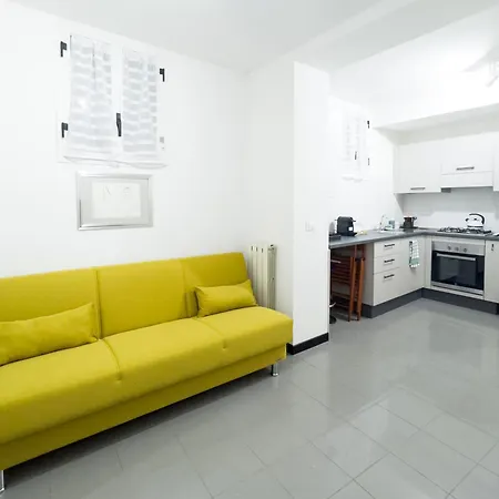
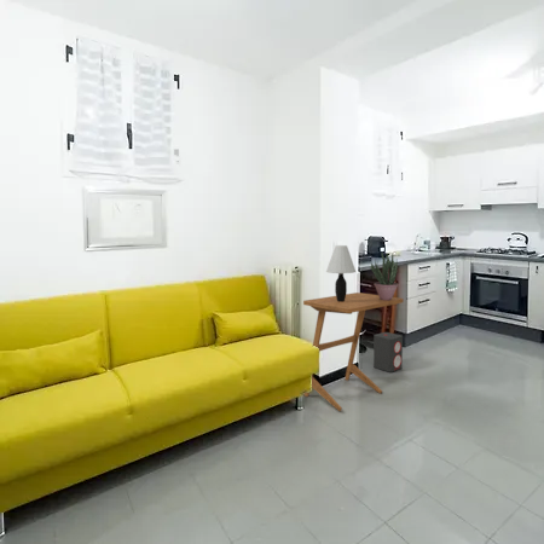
+ side table [302,291,405,412]
+ speaker [372,331,404,374]
+ table lamp [325,244,357,302]
+ potted plant [369,251,399,300]
